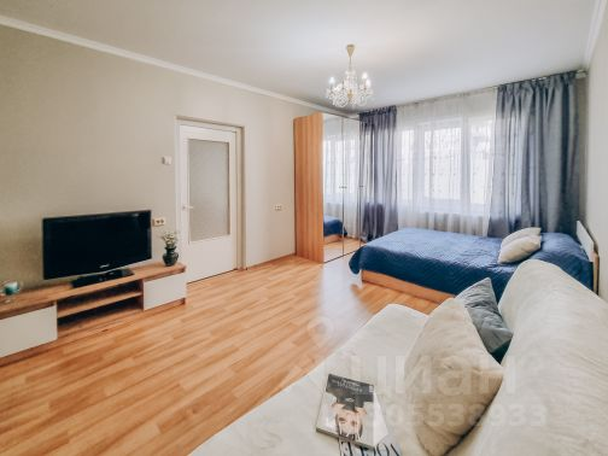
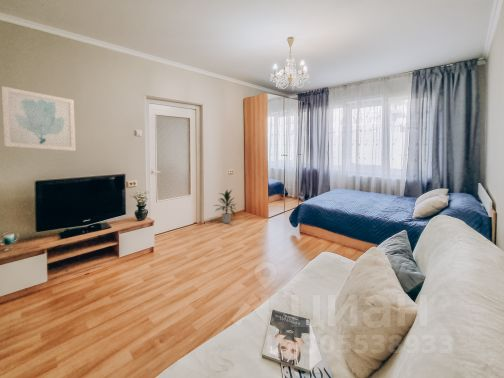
+ indoor plant [213,189,238,224]
+ wall art [1,85,77,152]
